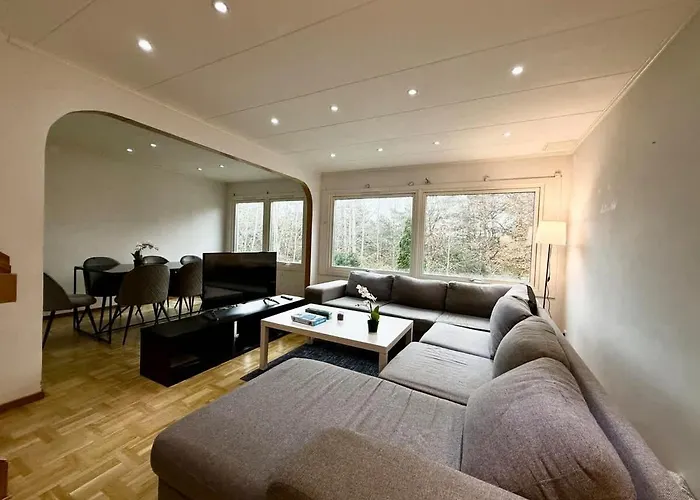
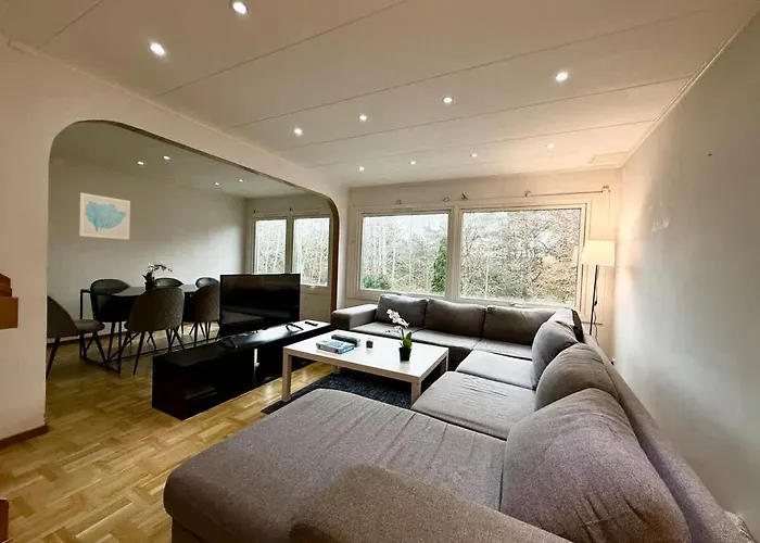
+ wall art [78,191,131,241]
